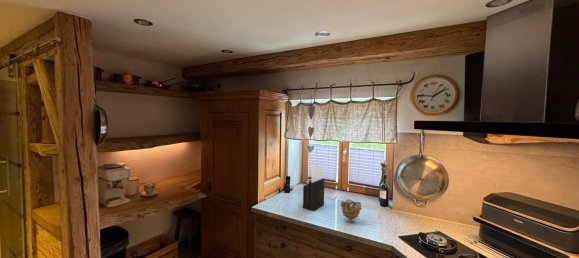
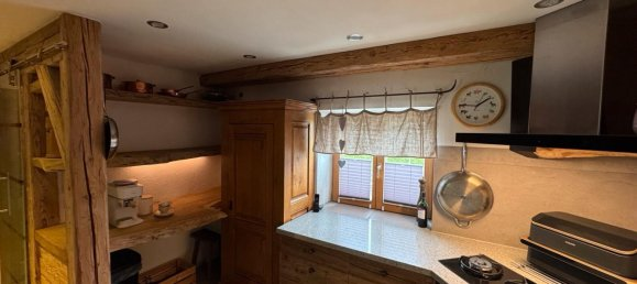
- knife block [302,165,326,212]
- decorative bowl [339,198,363,224]
